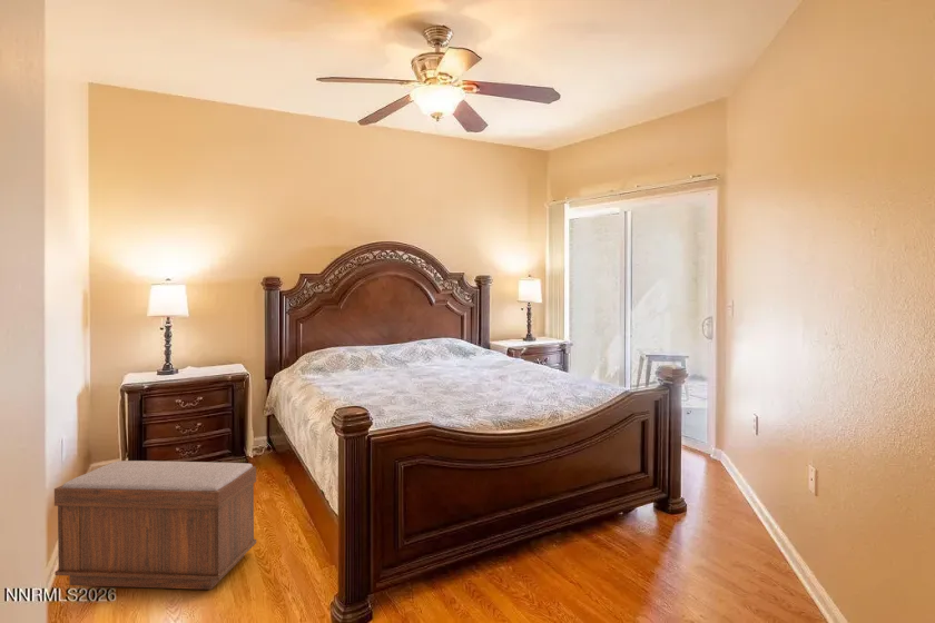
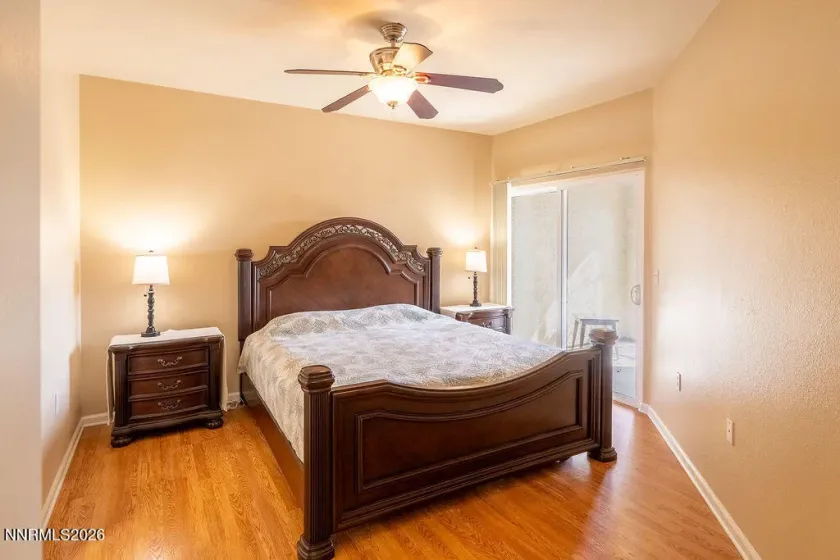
- bench [53,459,257,591]
